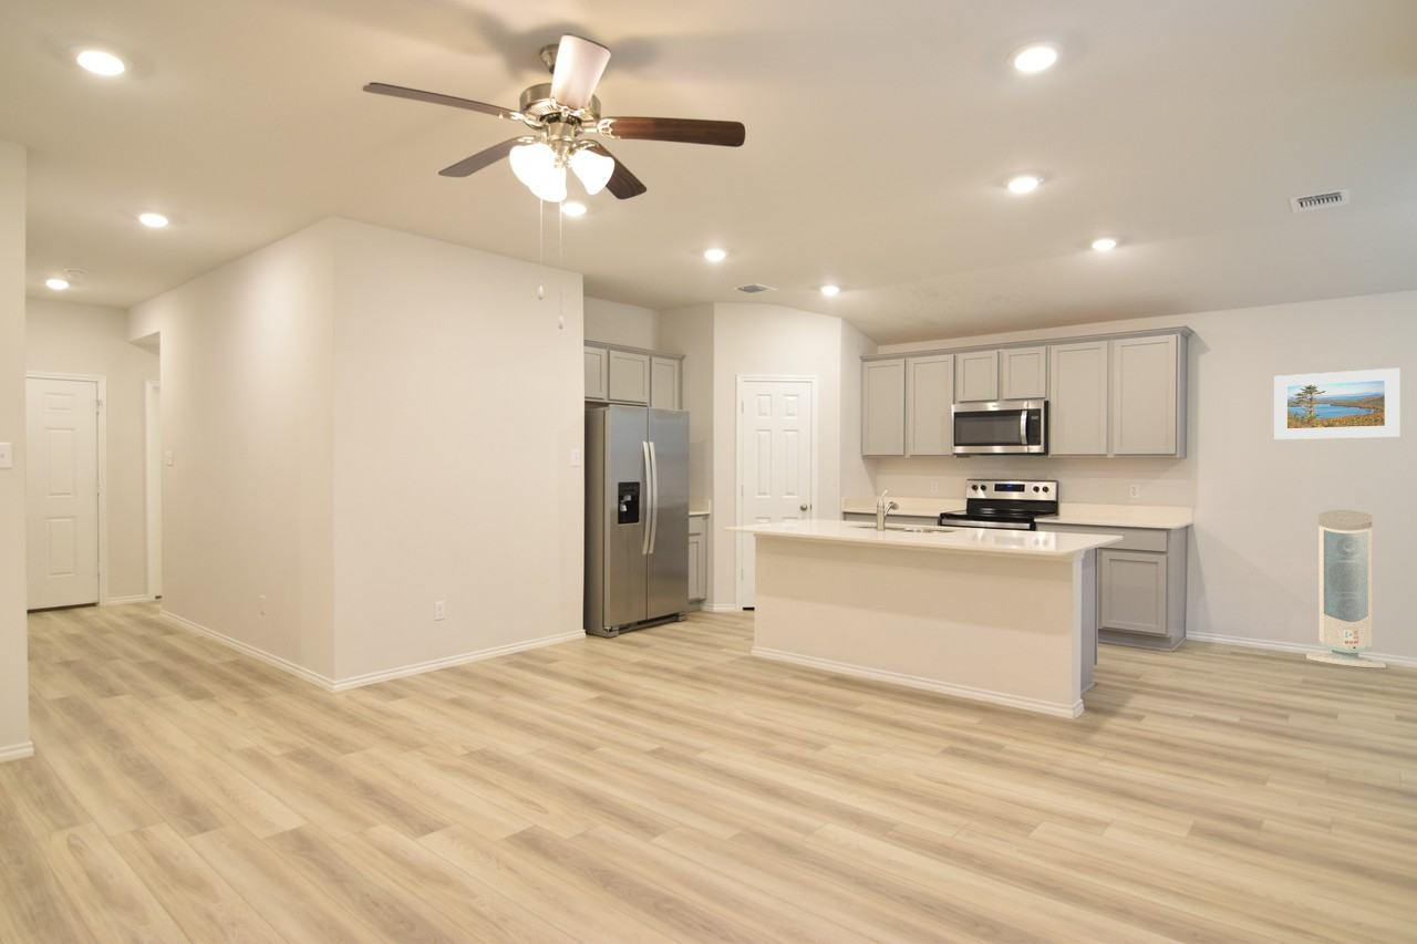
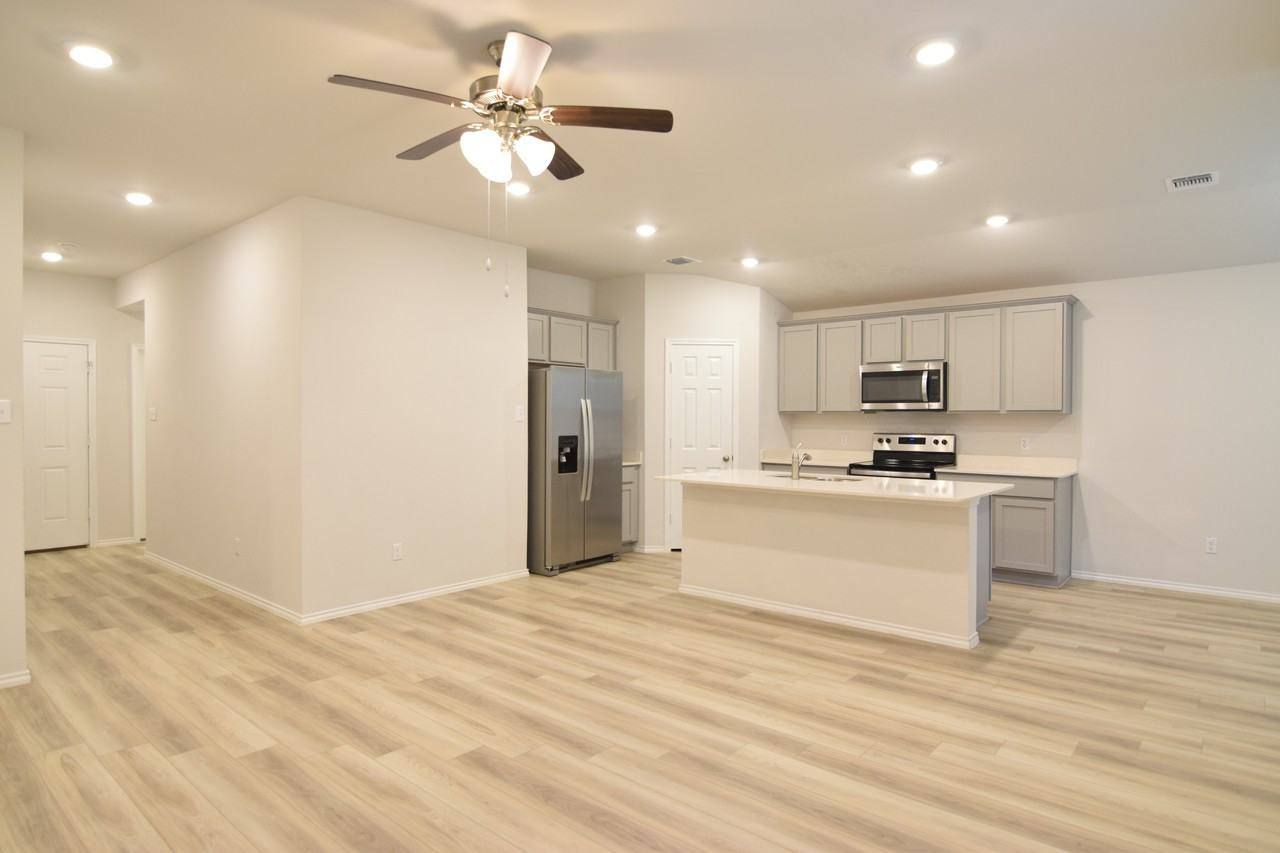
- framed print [1273,367,1400,440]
- air purifier [1305,509,1387,670]
